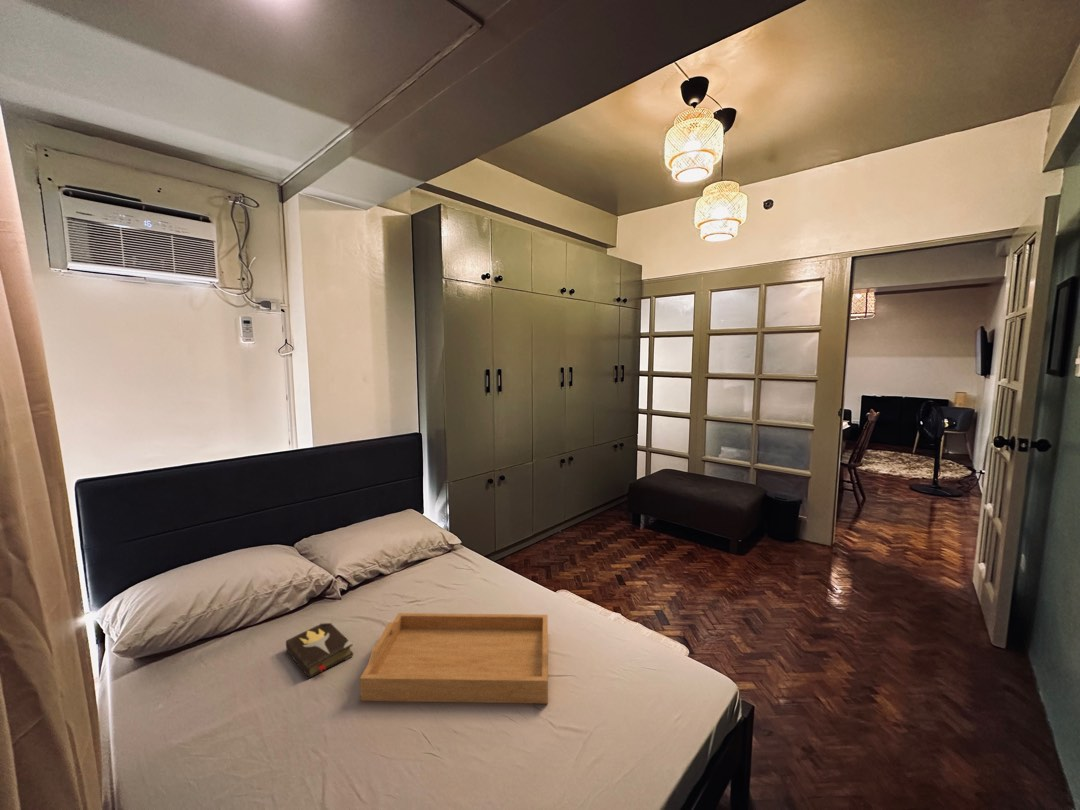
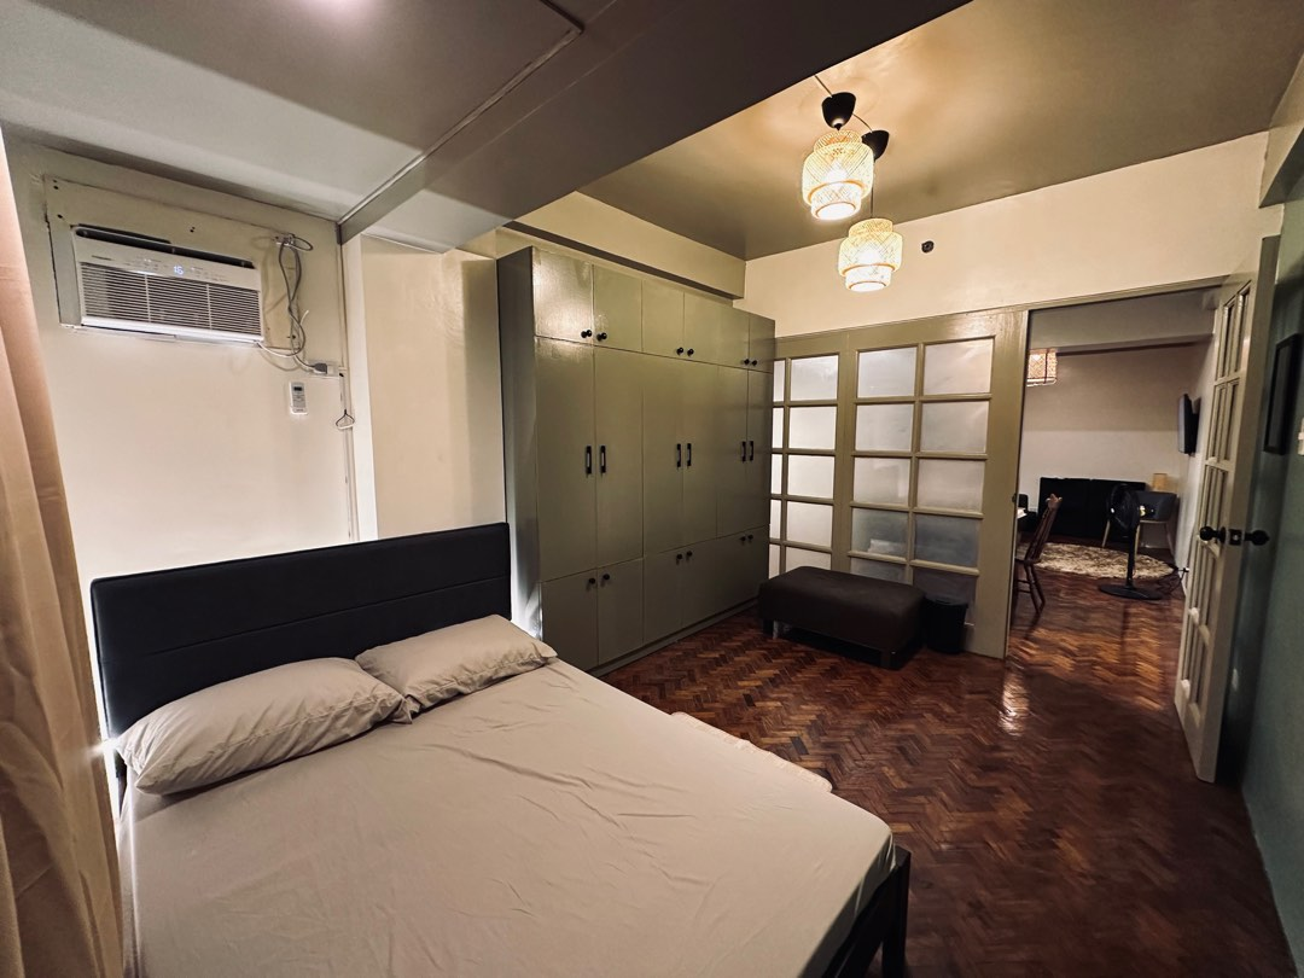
- hardback book [285,619,354,679]
- serving tray [359,612,549,705]
